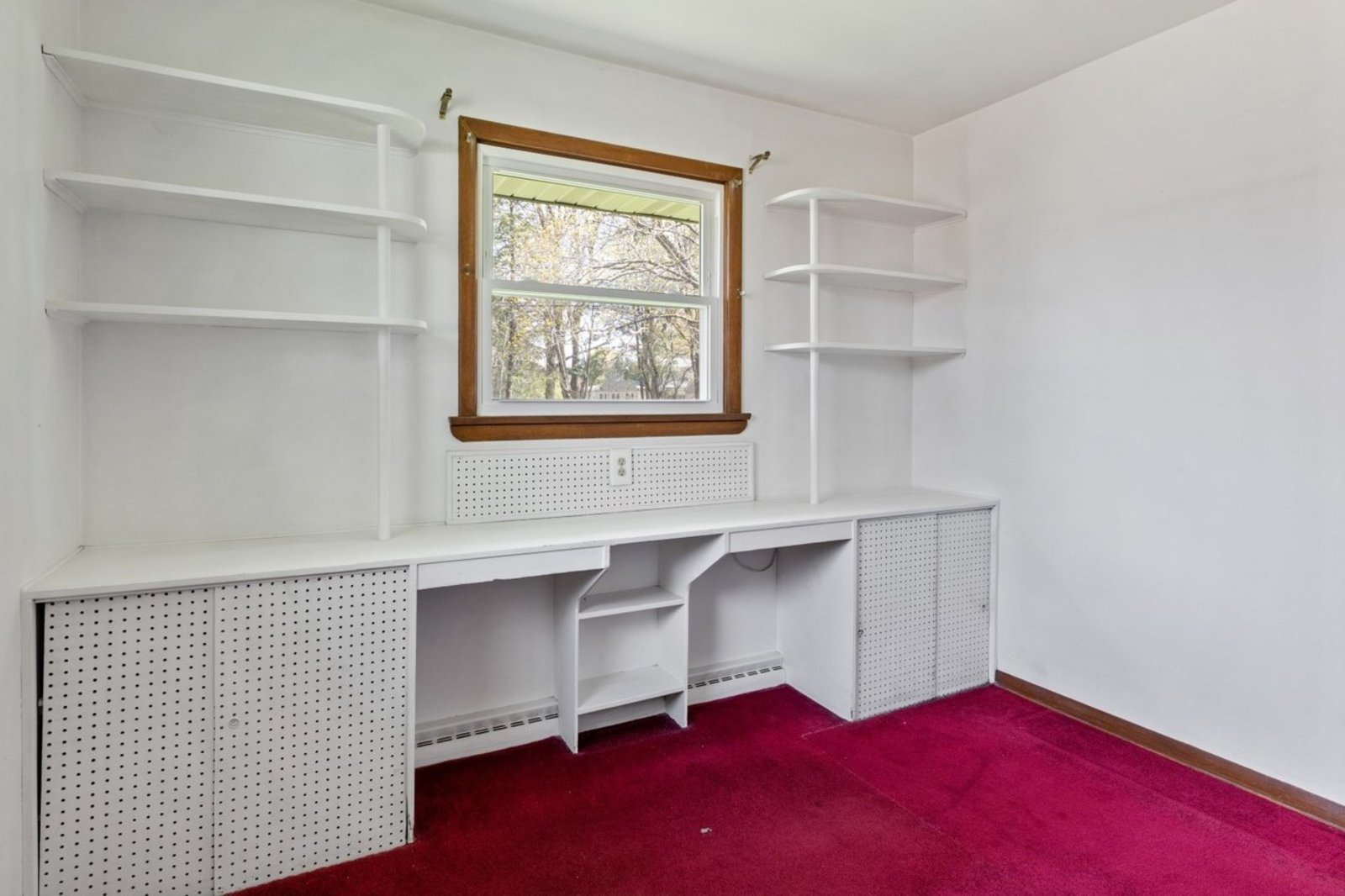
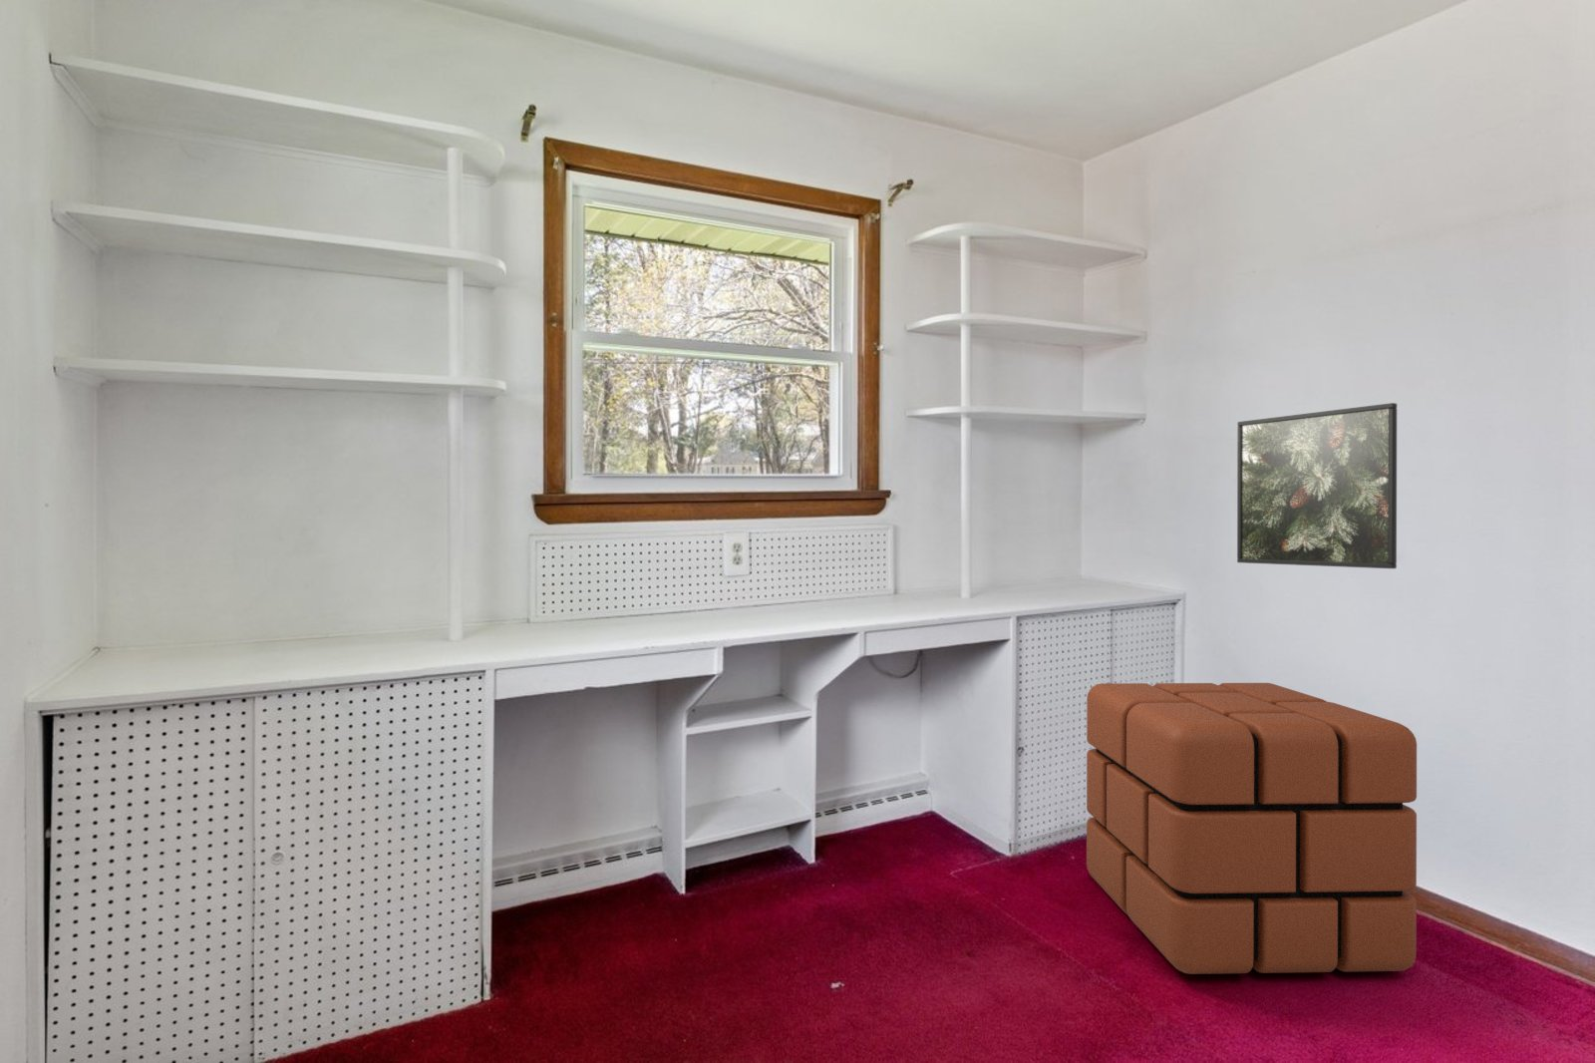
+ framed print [1236,402,1398,569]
+ pouf [1085,682,1417,975]
